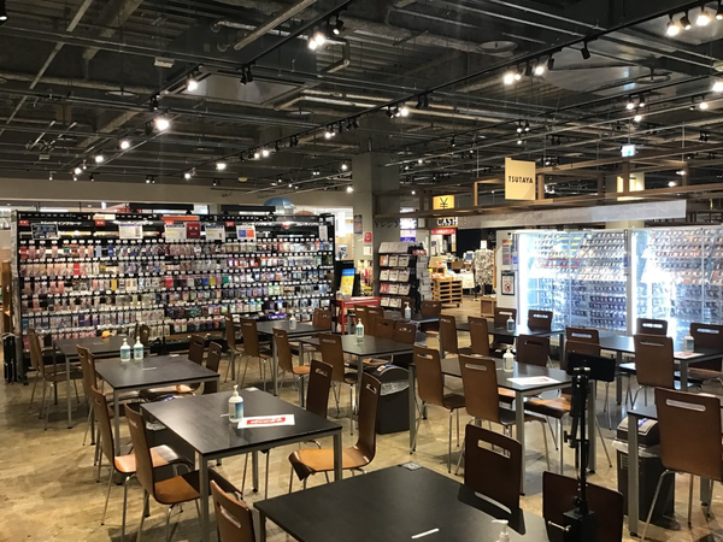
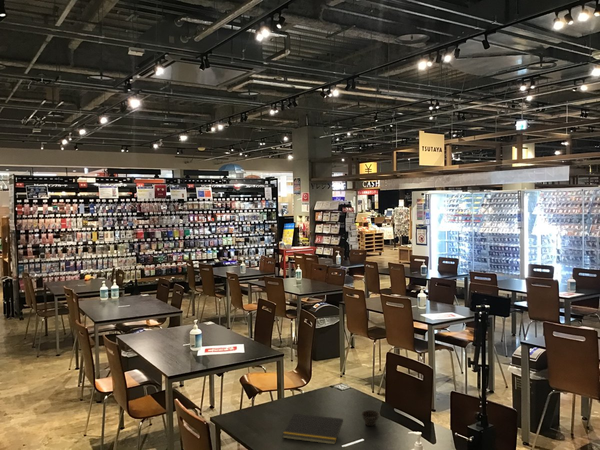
+ notepad [282,412,344,446]
+ cup [360,409,381,427]
